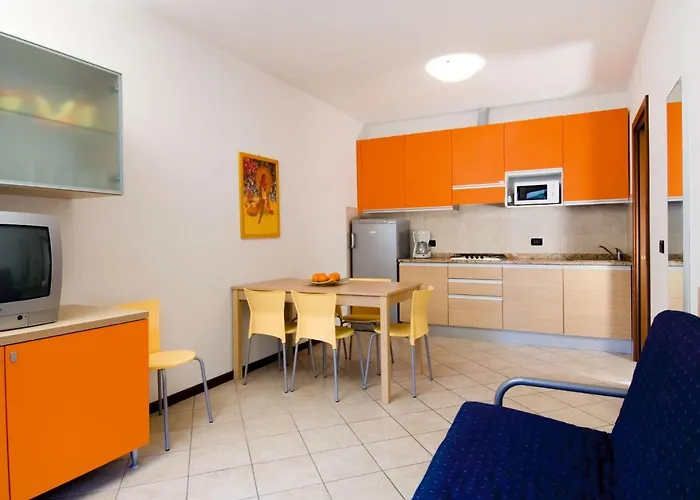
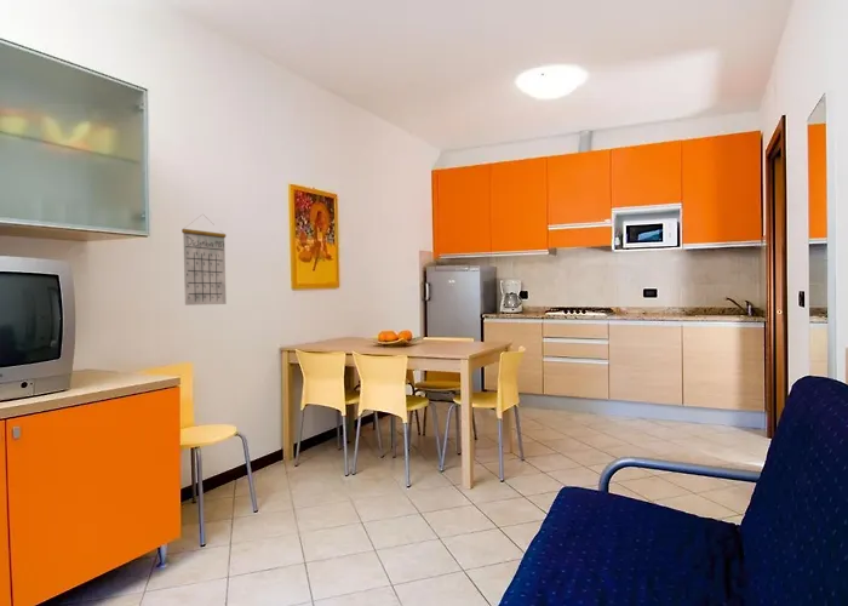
+ calendar [181,213,228,307]
